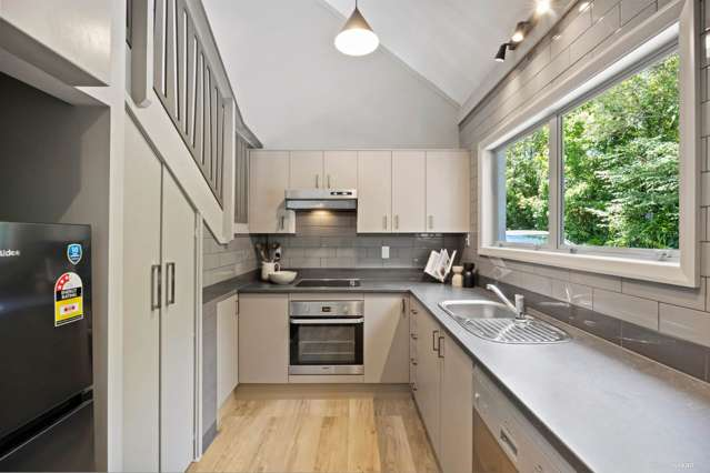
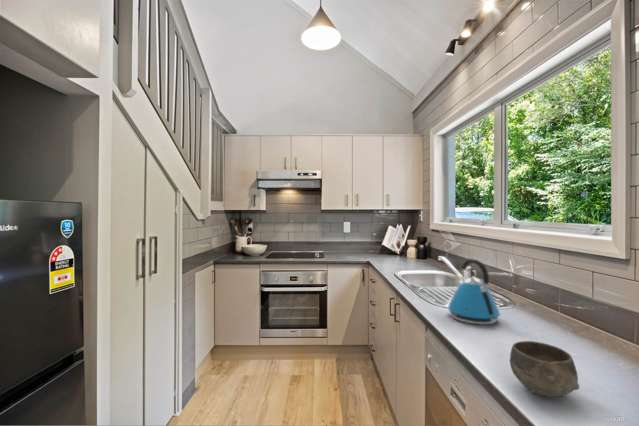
+ bowl [509,340,580,398]
+ kettle [447,257,501,326]
